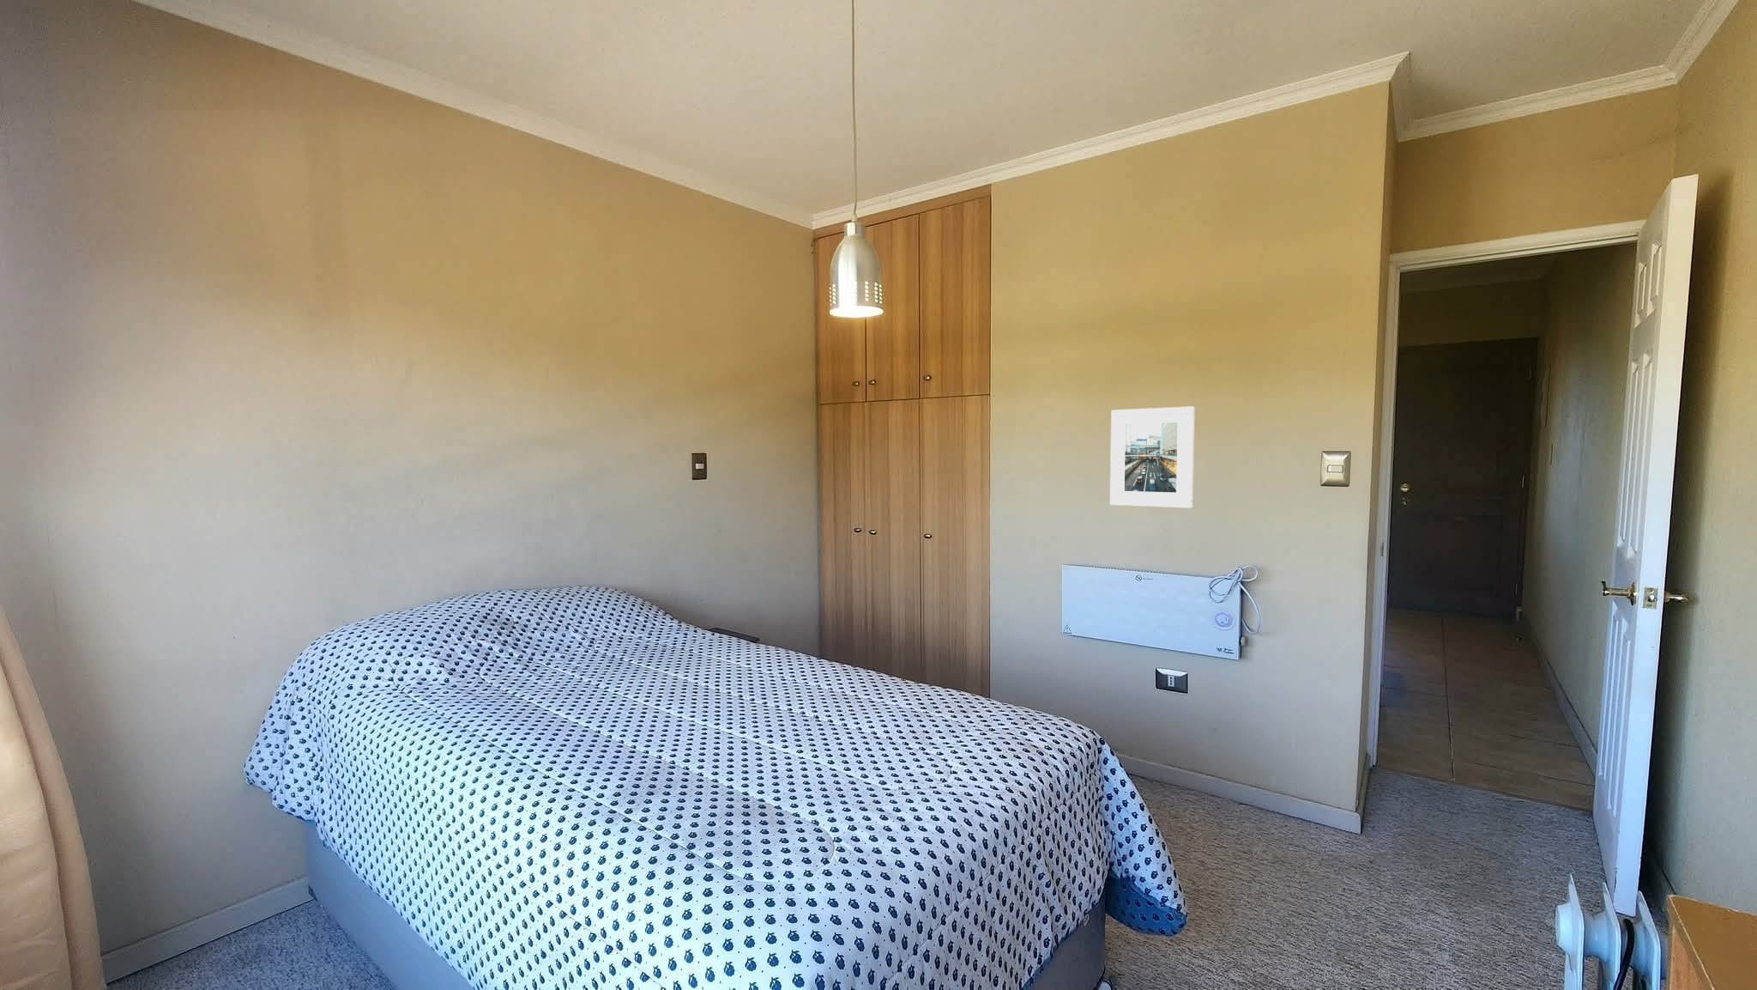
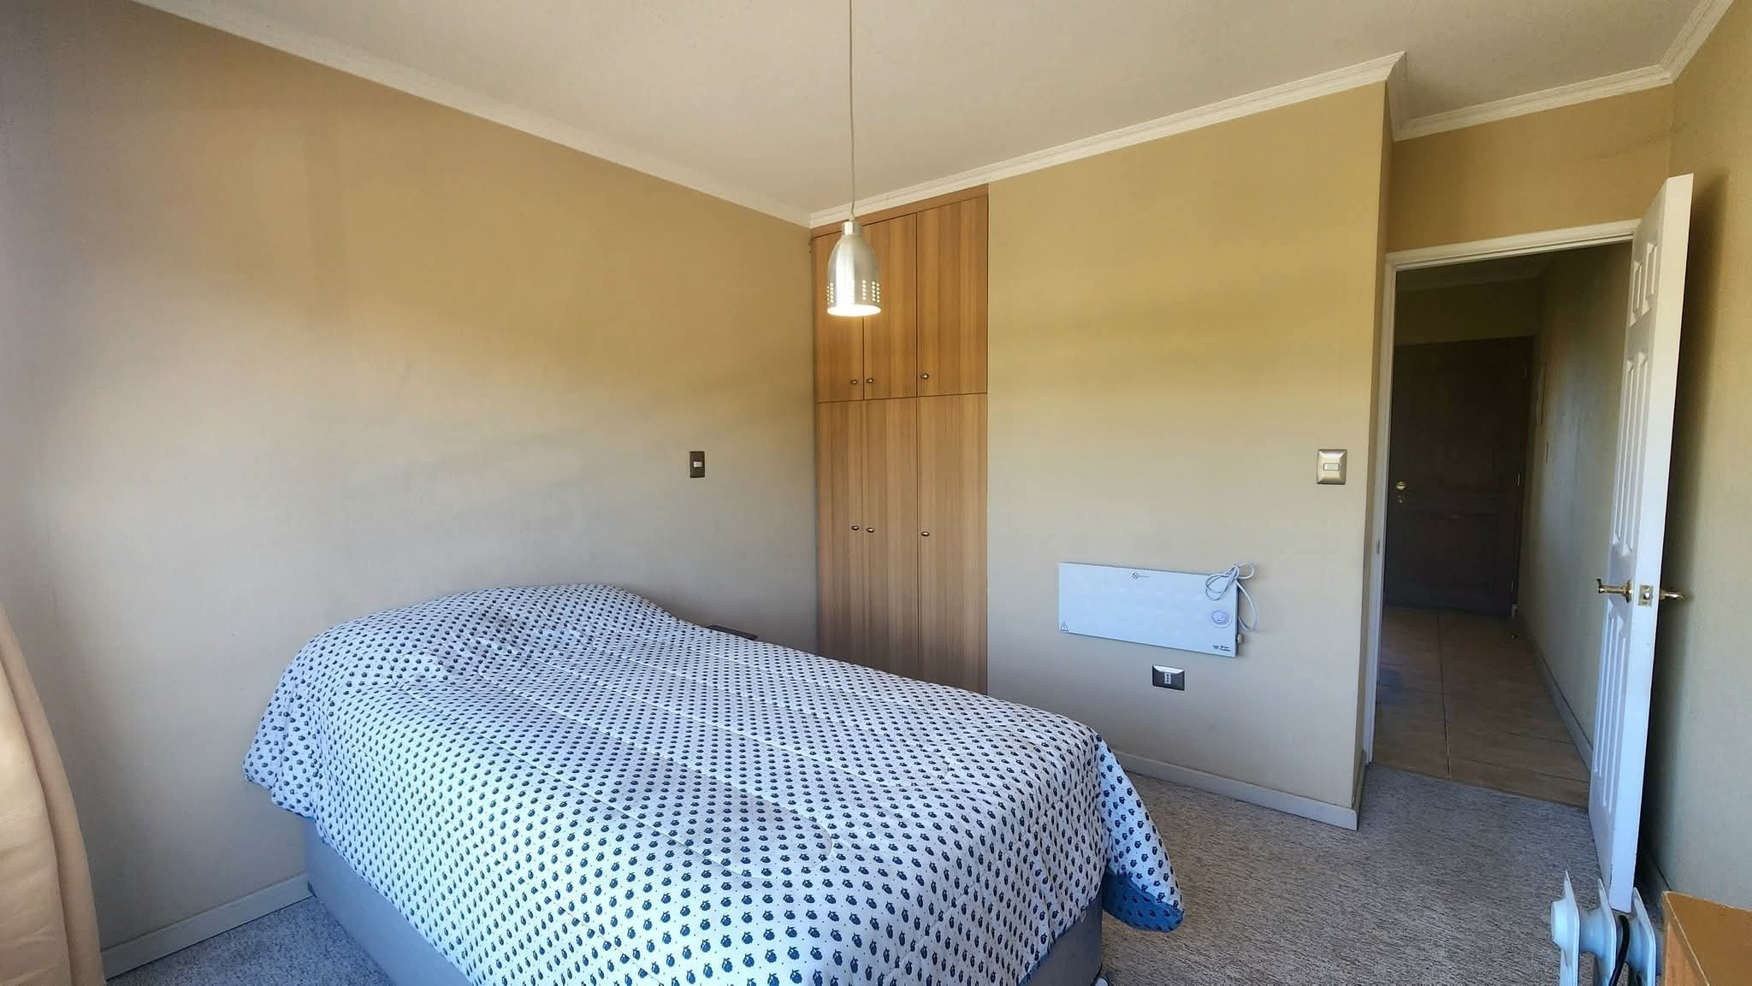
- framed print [1109,406,1196,509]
